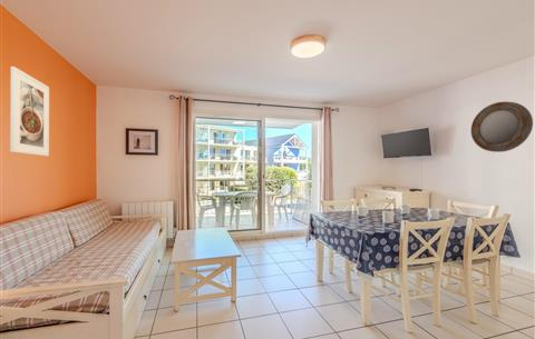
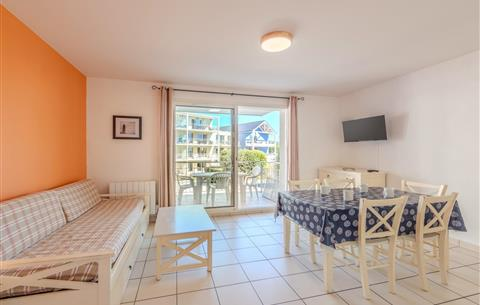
- home mirror [470,101,534,153]
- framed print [9,66,50,158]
